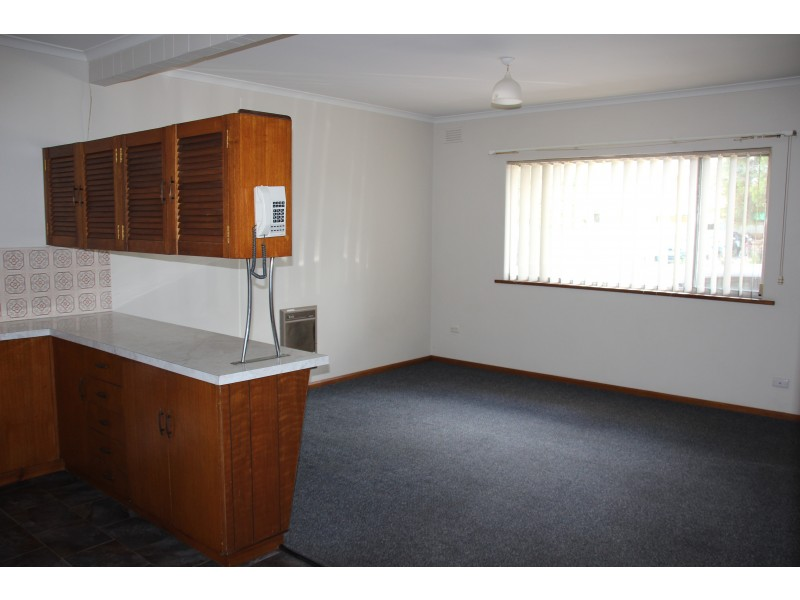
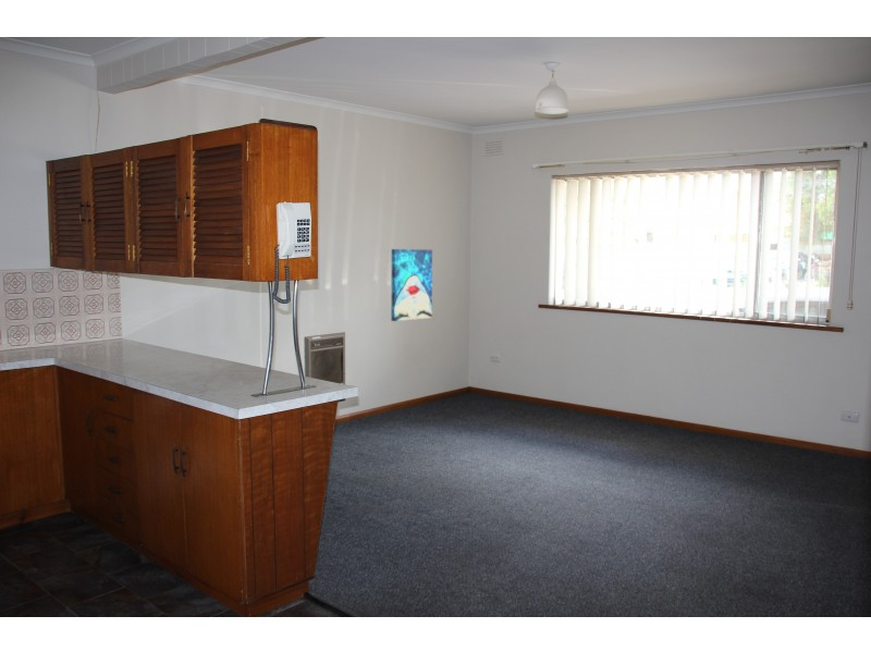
+ wall art [391,248,433,322]
